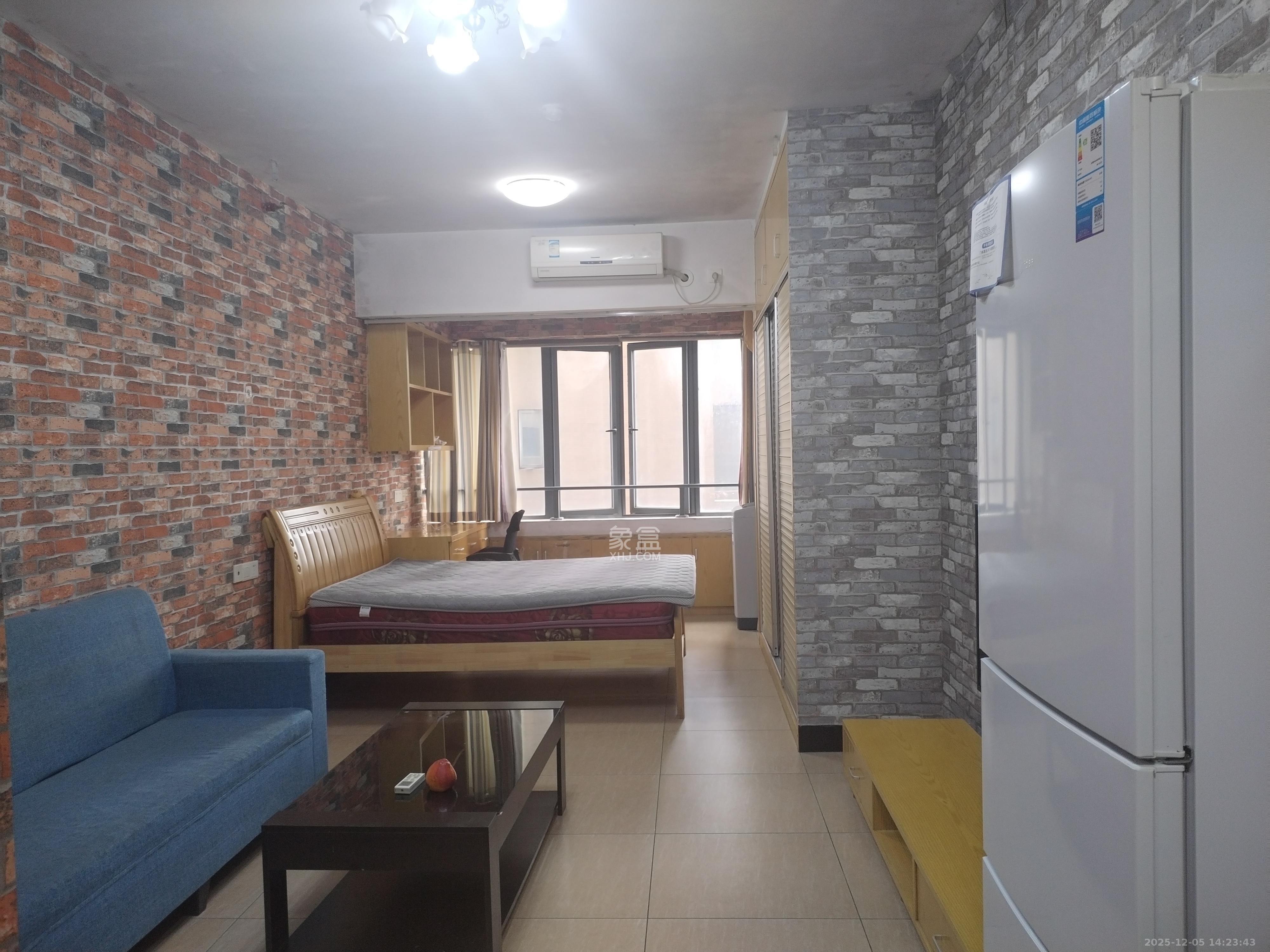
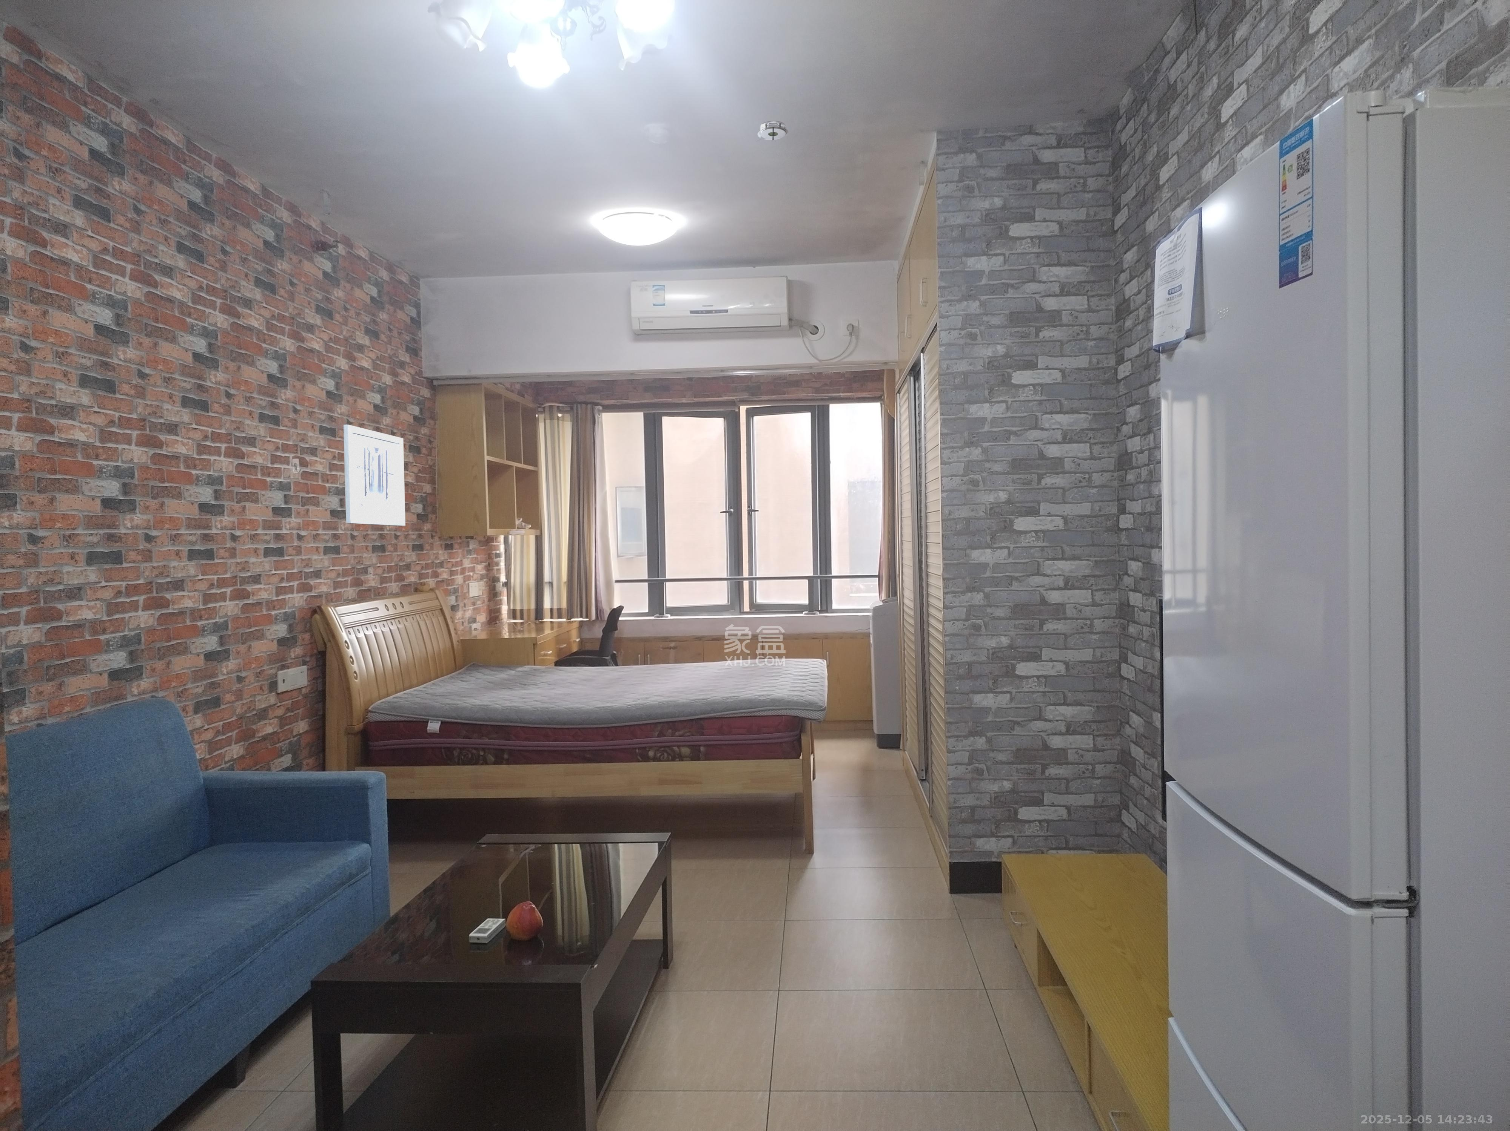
+ smoke detector [756,120,788,143]
+ wall art [344,424,405,526]
